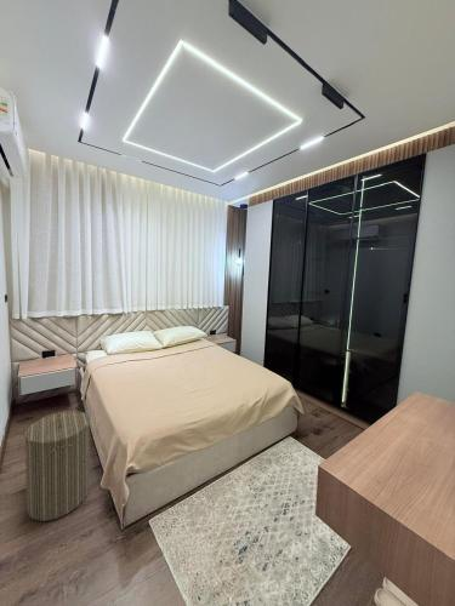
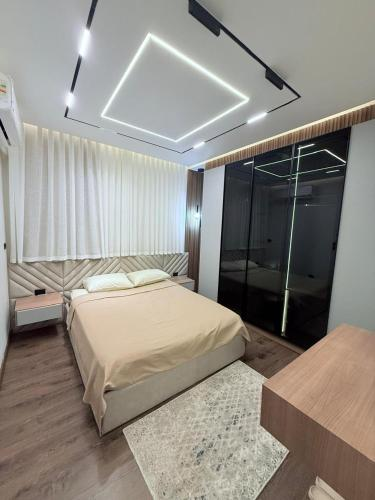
- laundry hamper [23,410,91,522]
